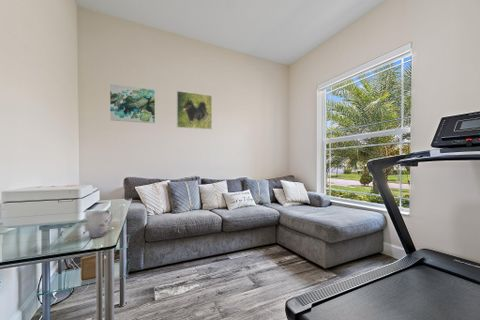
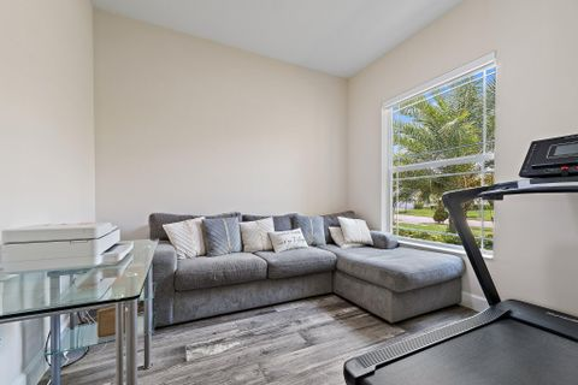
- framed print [176,90,213,131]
- cup [85,210,114,239]
- wall art [109,83,156,124]
